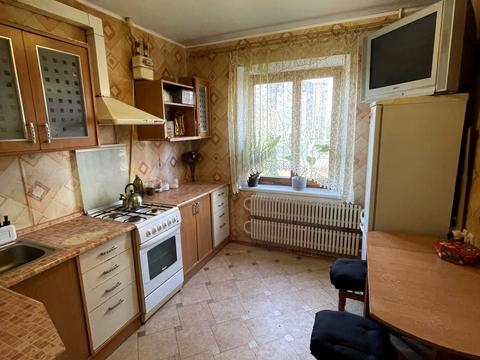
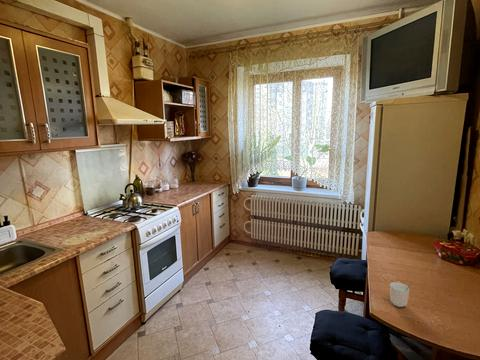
+ cup [389,281,413,308]
